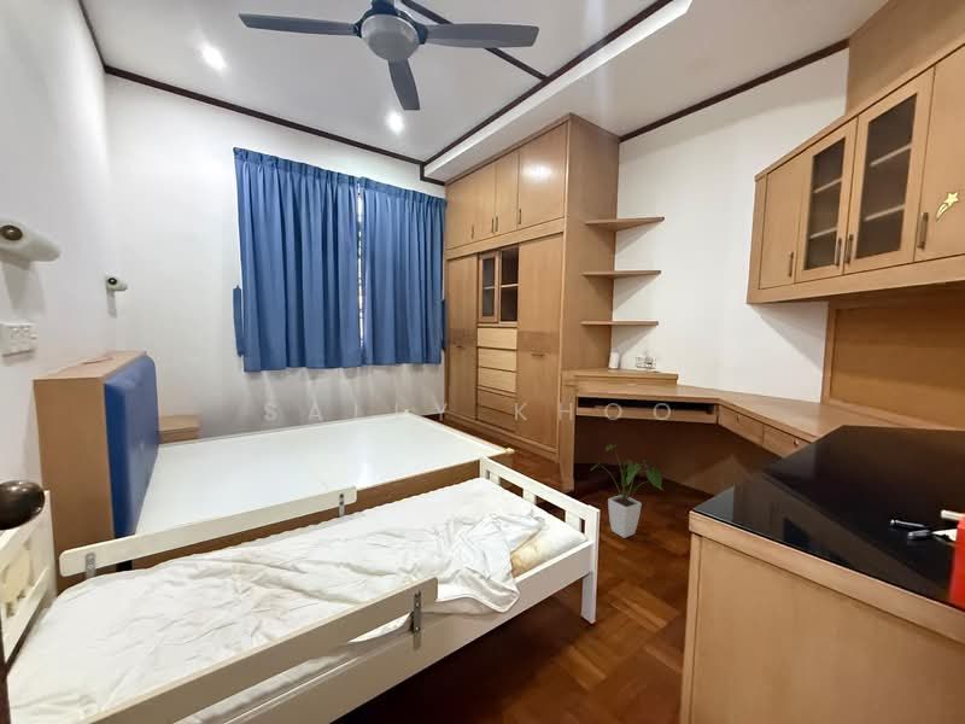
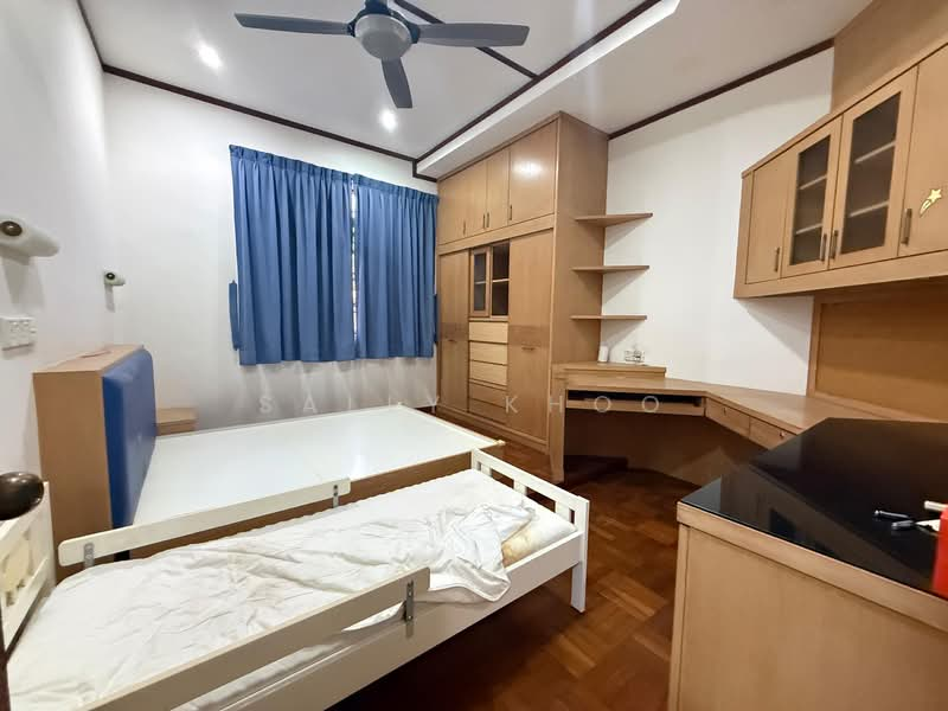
- house plant [590,443,663,539]
